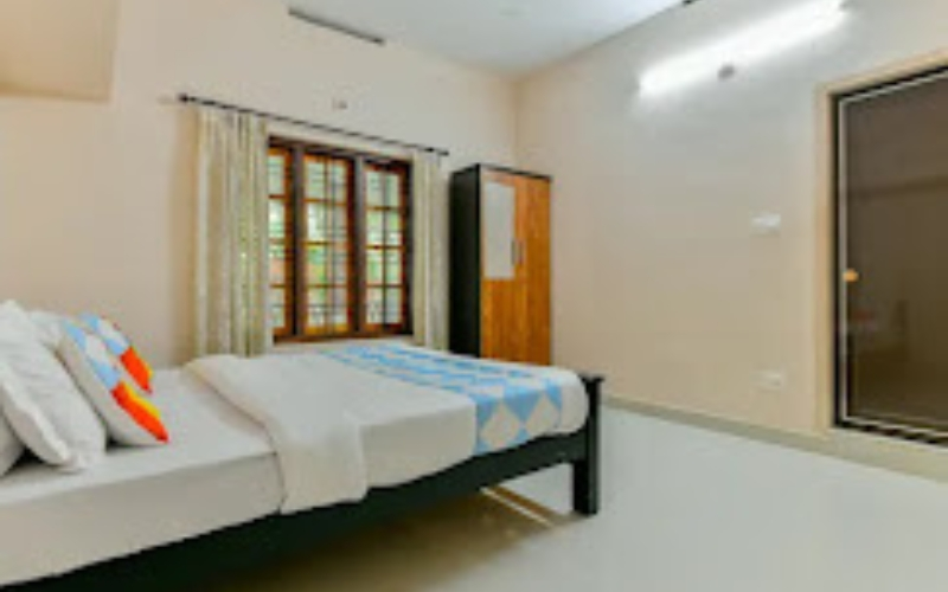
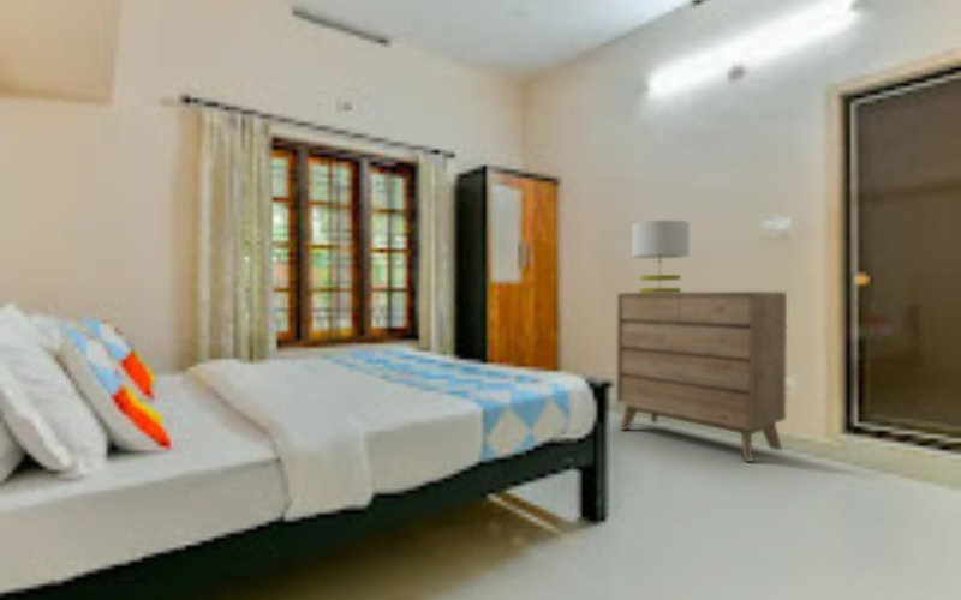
+ table lamp [631,220,691,293]
+ dresser [615,290,788,463]
